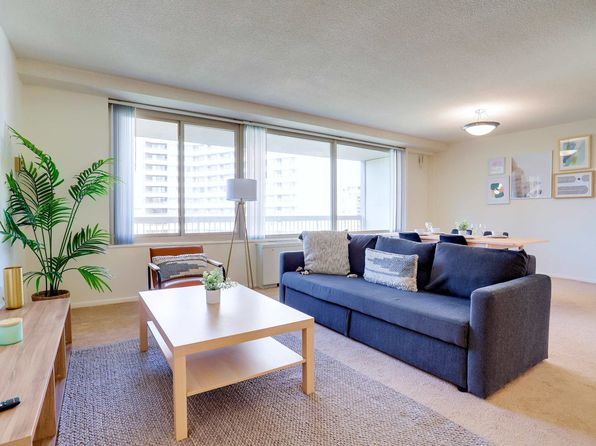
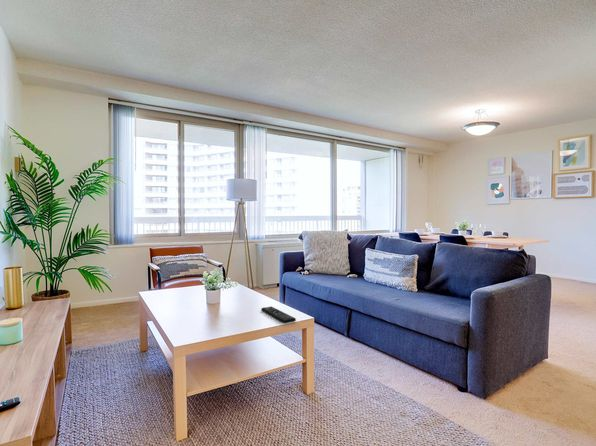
+ remote control [260,306,297,324]
